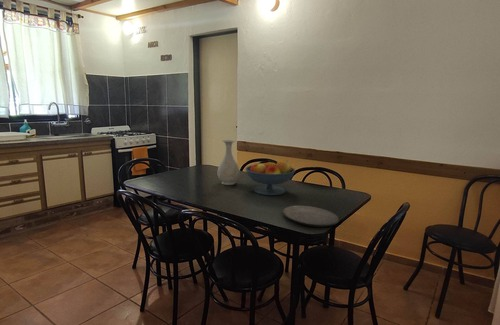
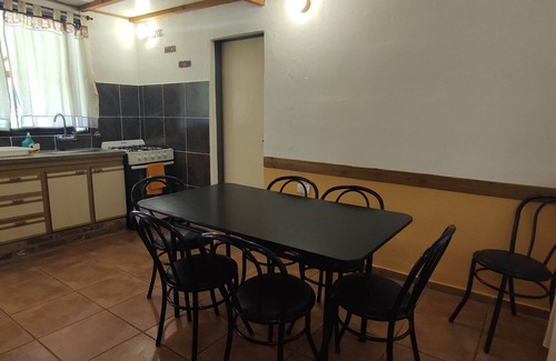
- fruit bowl [244,159,296,196]
- plate [282,205,341,228]
- vase [217,139,240,186]
